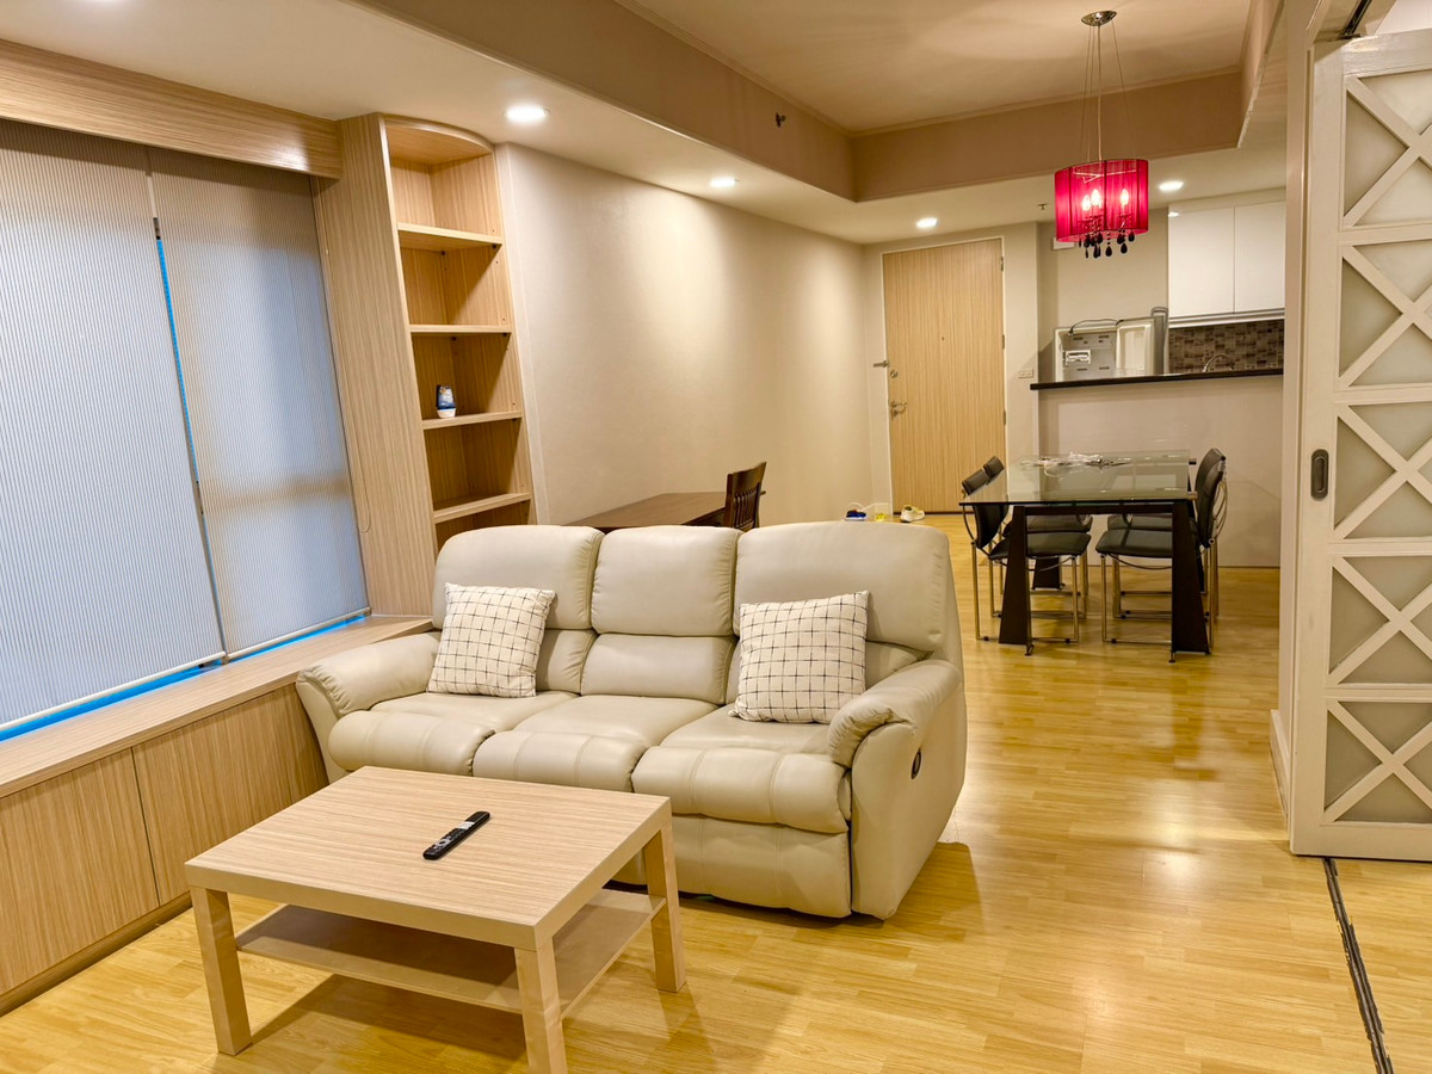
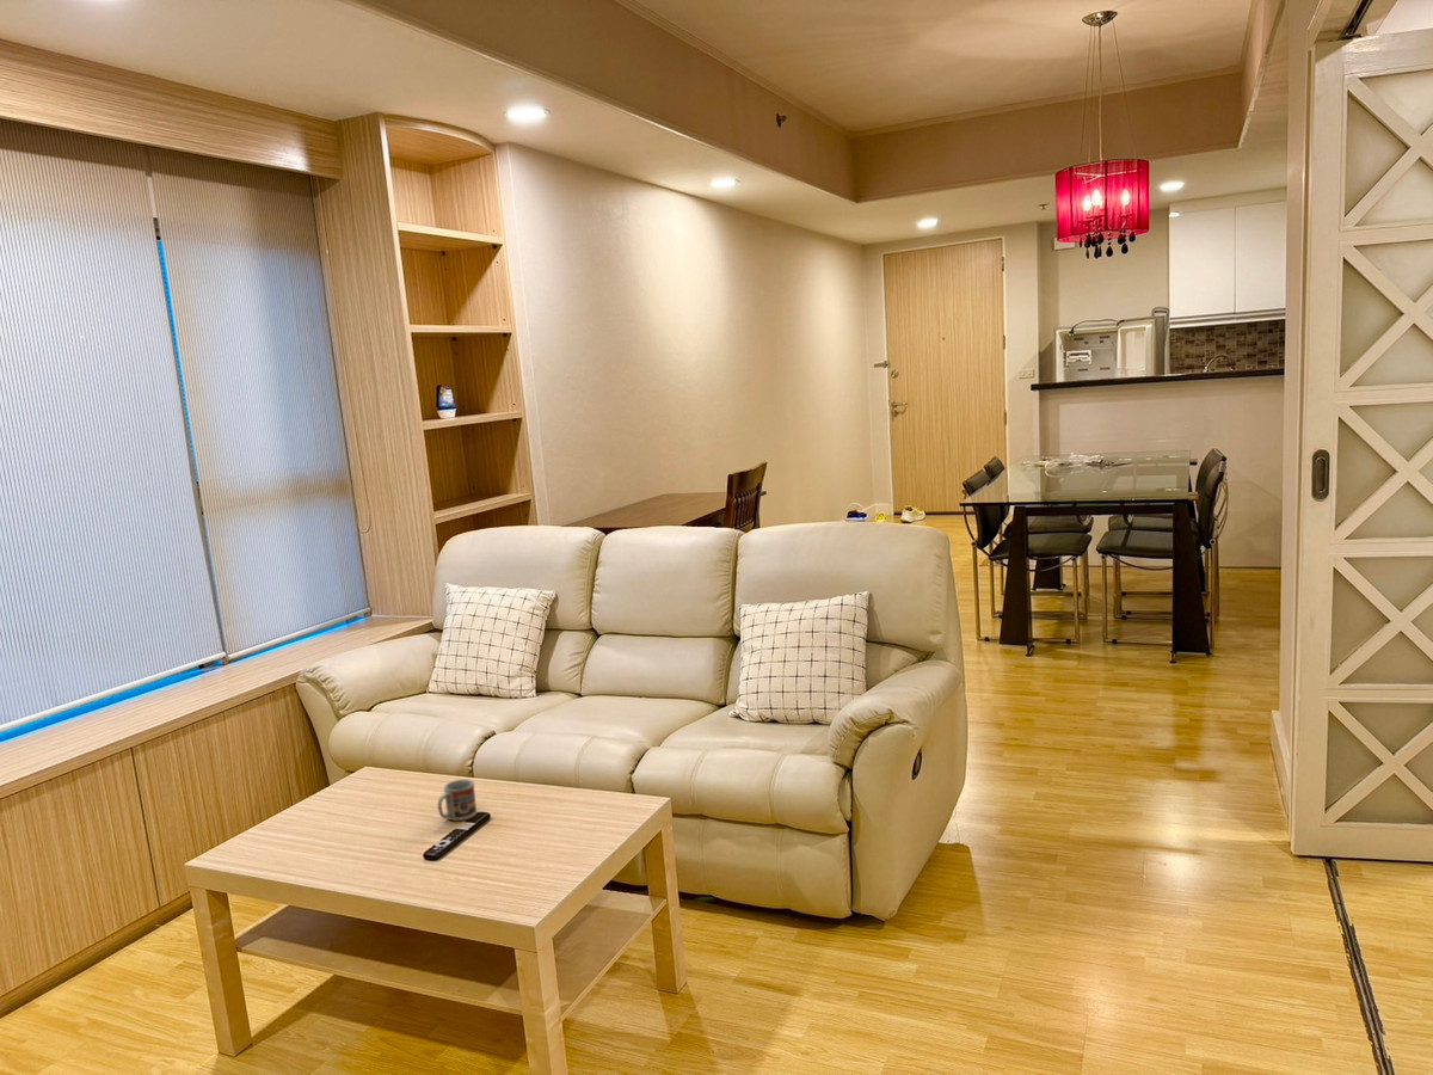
+ cup [437,779,478,822]
